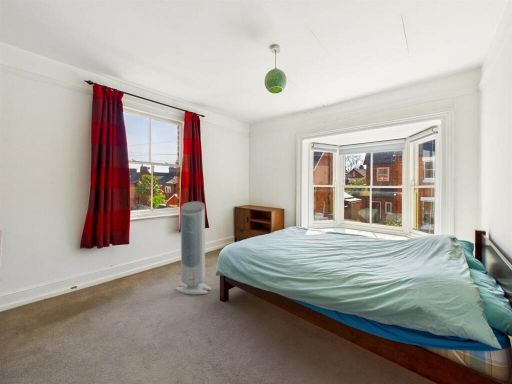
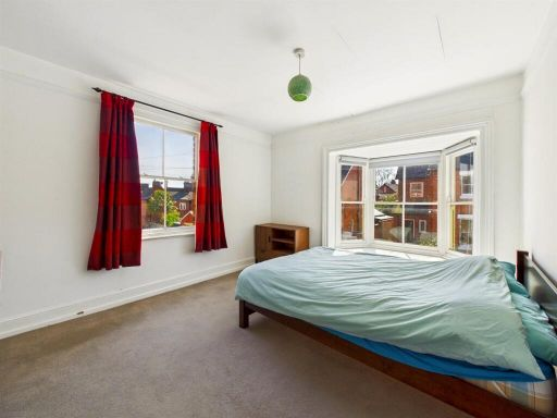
- air purifier [174,200,212,295]
